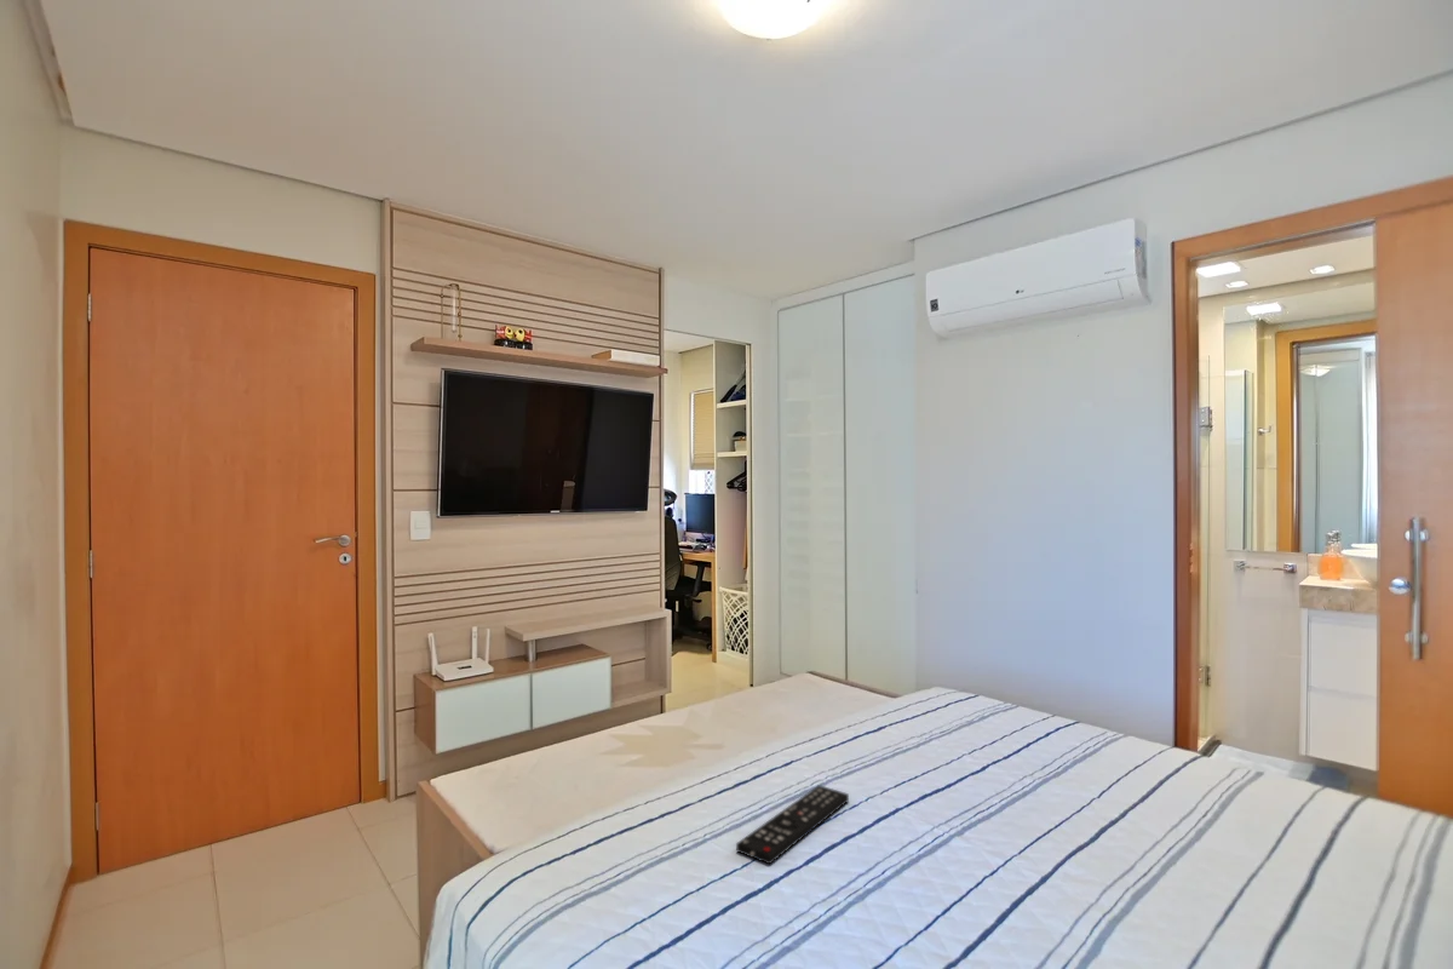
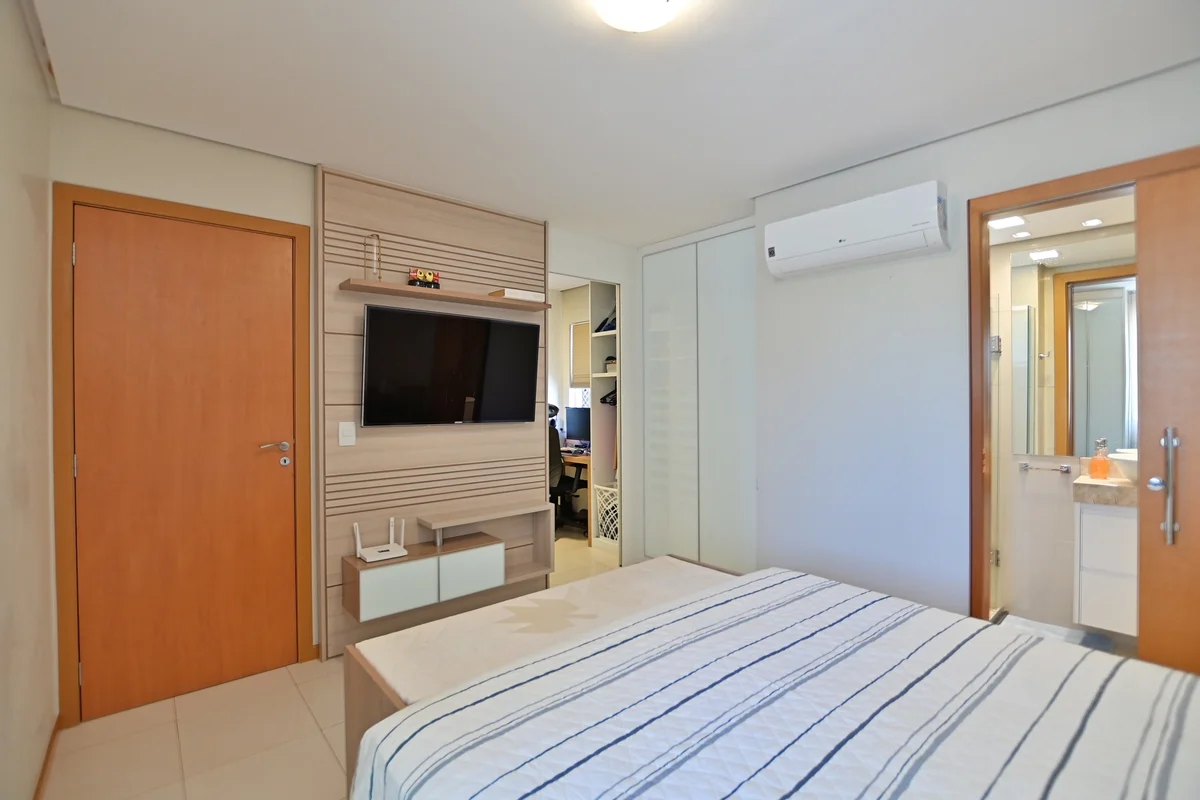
- remote control [735,784,850,866]
